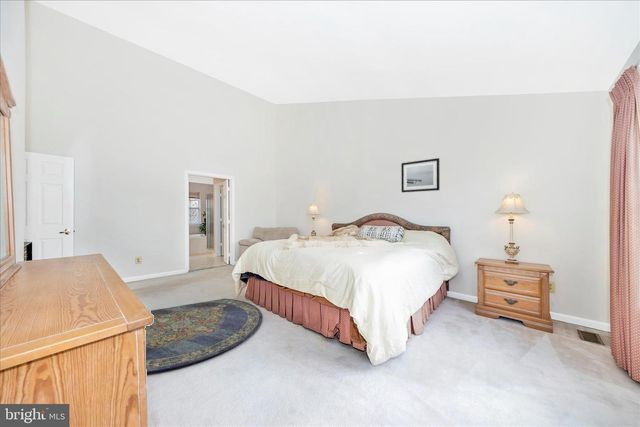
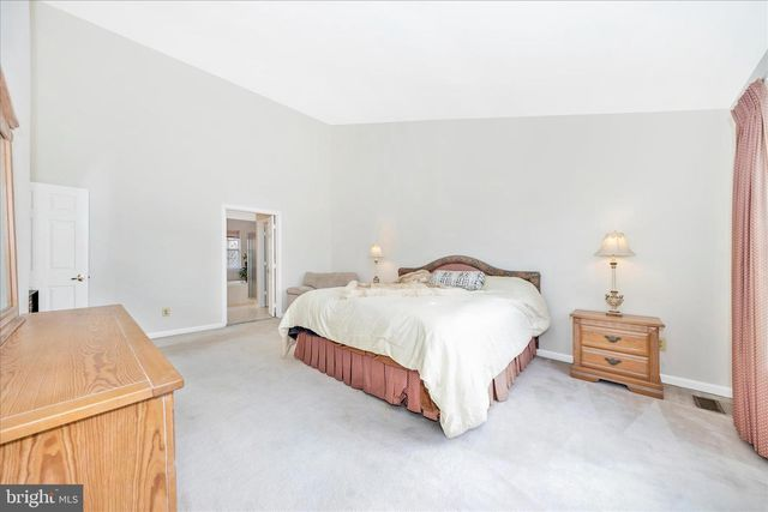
- rug [145,298,264,374]
- wall art [400,157,441,193]
